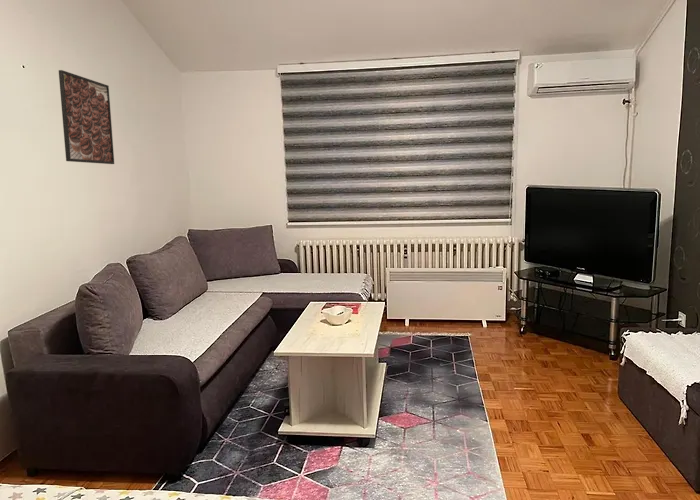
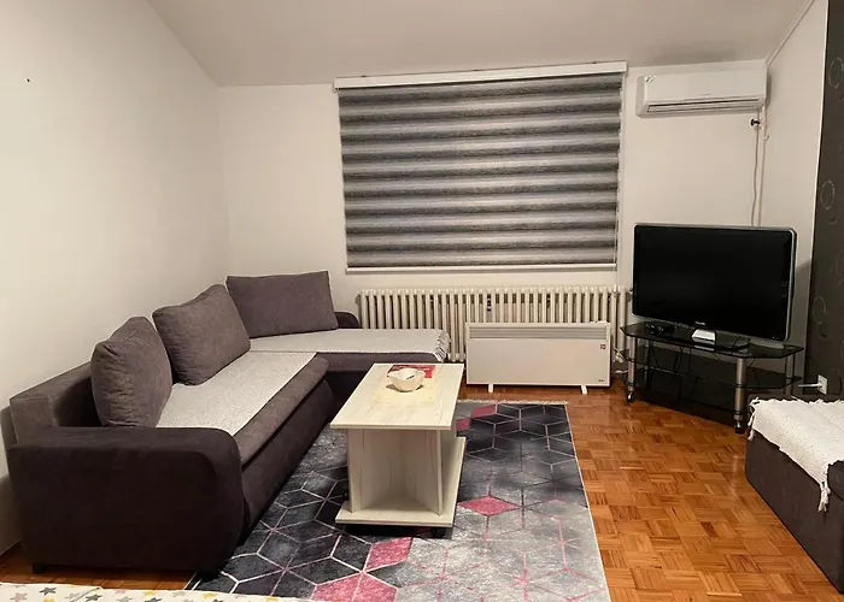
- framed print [58,69,115,165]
